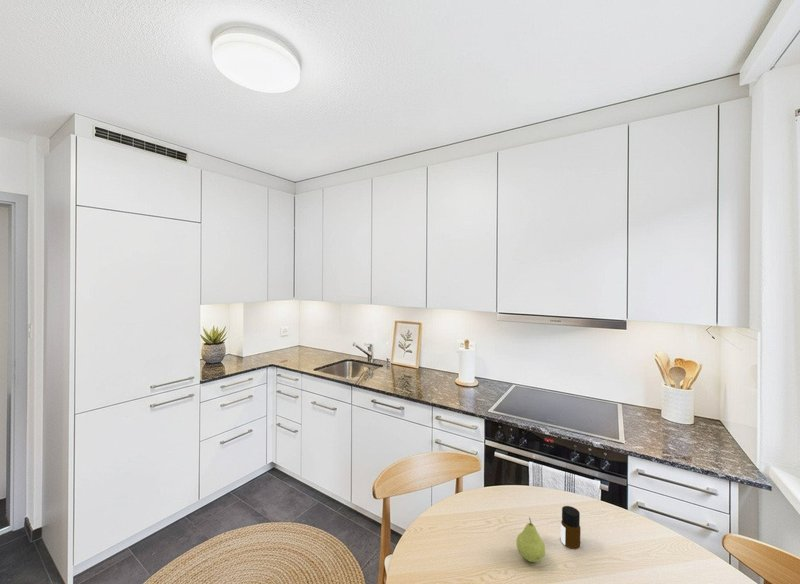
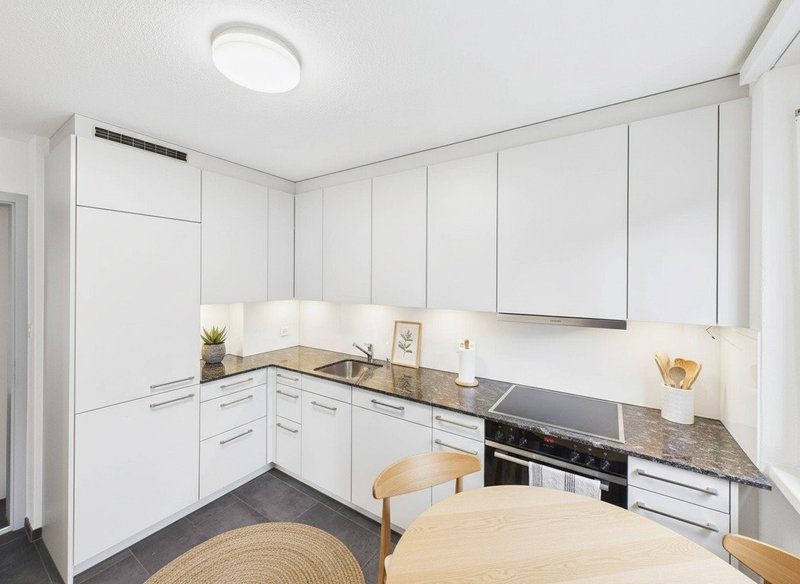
- bottle [560,505,581,550]
- fruit [515,516,546,563]
